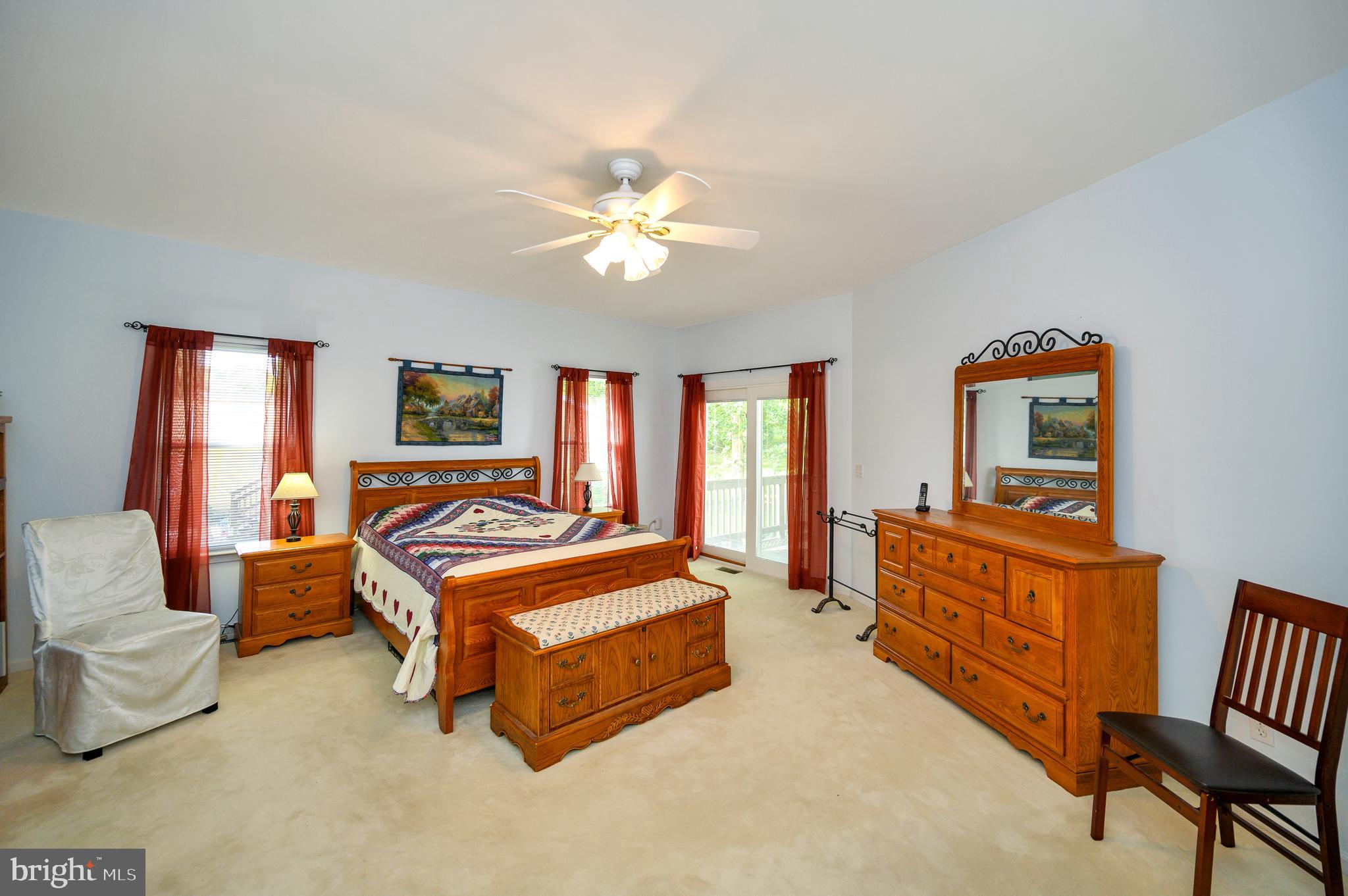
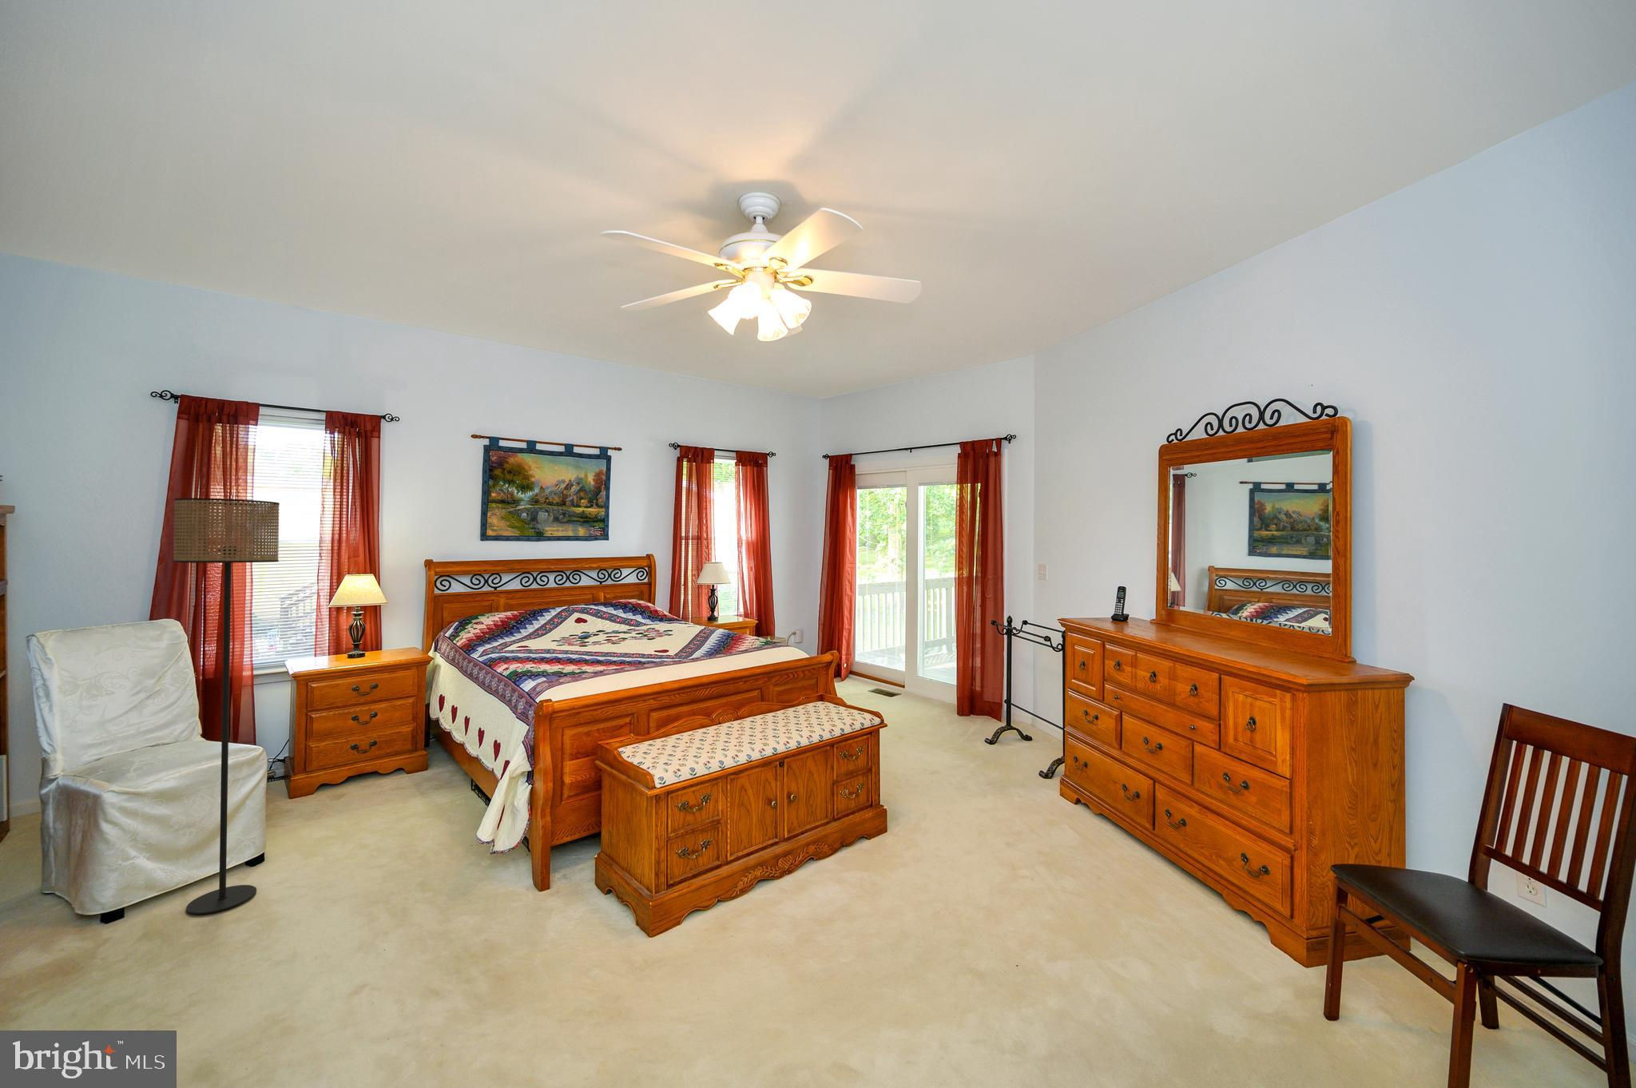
+ floor lamp [172,497,280,916]
